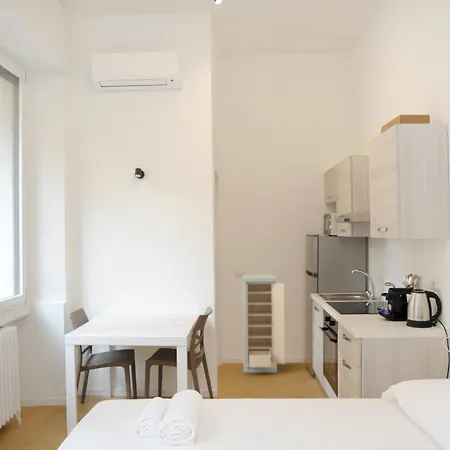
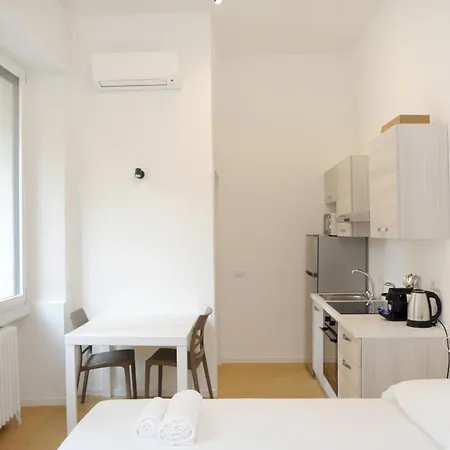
- storage cabinet [241,274,286,374]
